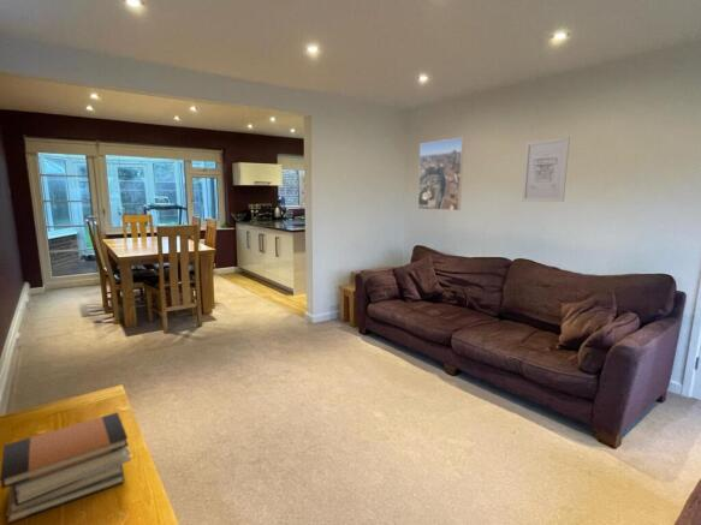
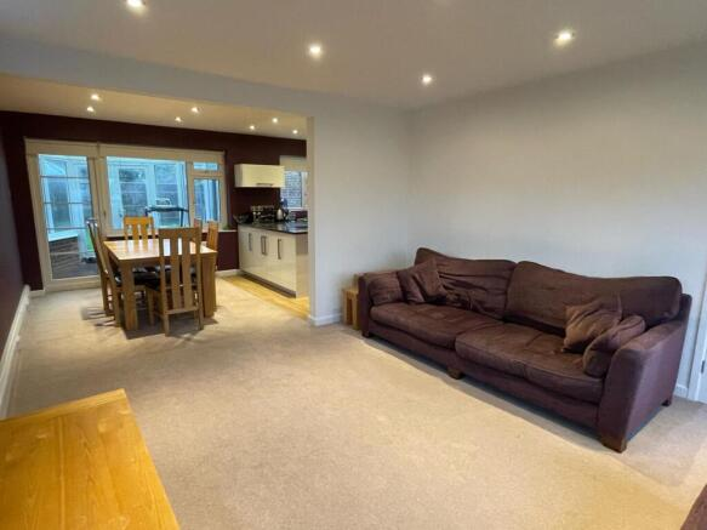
- wall art [521,136,571,203]
- book stack [0,411,132,525]
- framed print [417,136,465,211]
